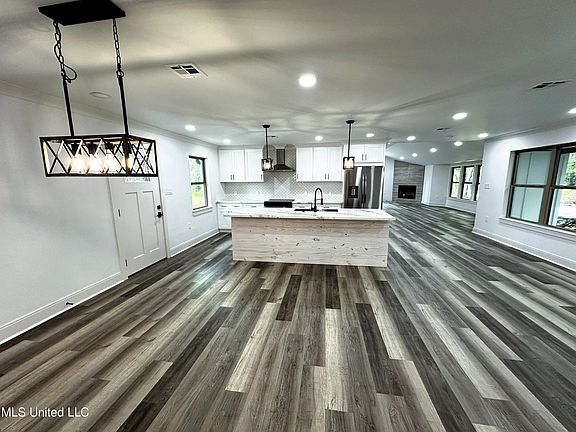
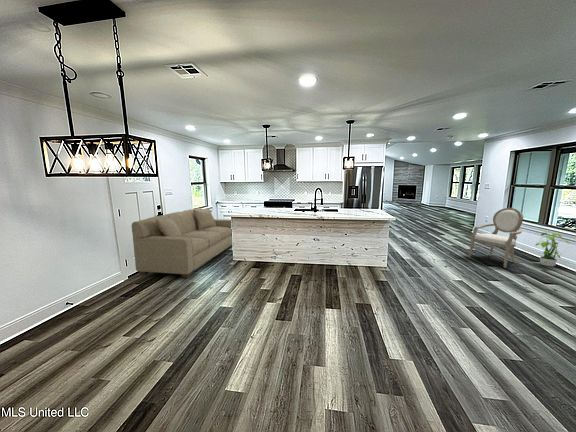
+ potted plant [534,231,571,267]
+ sofa [130,207,233,279]
+ chair [467,207,524,269]
